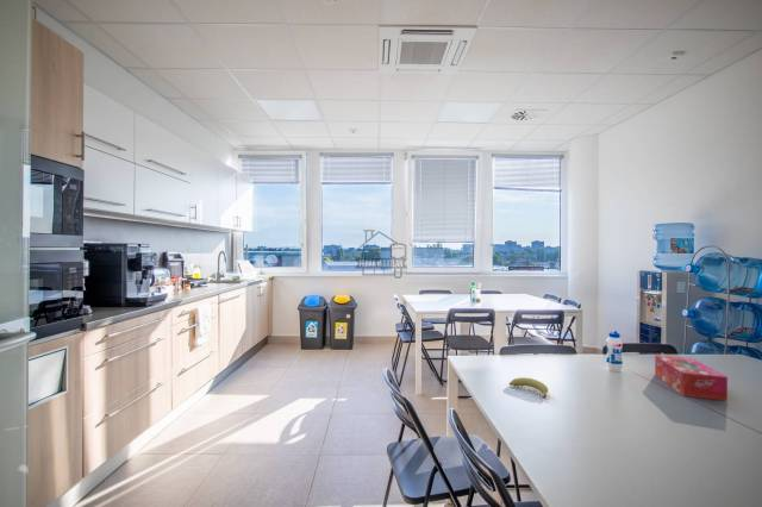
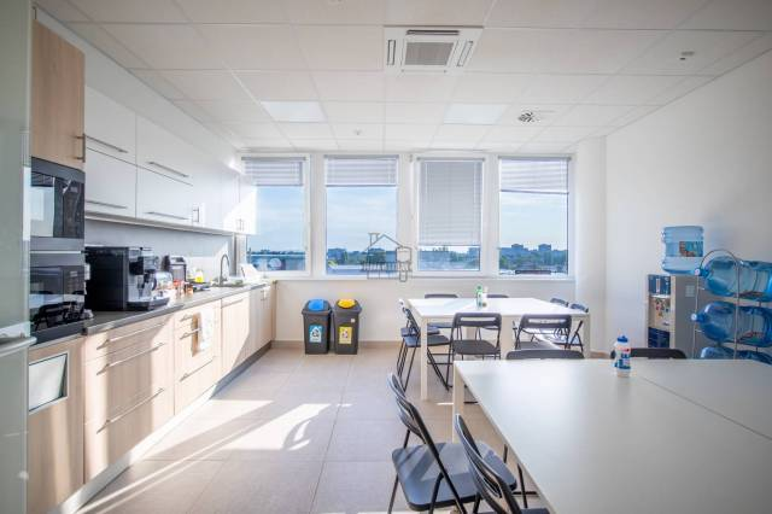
- tissue box [654,353,729,402]
- fruit [508,376,549,400]
